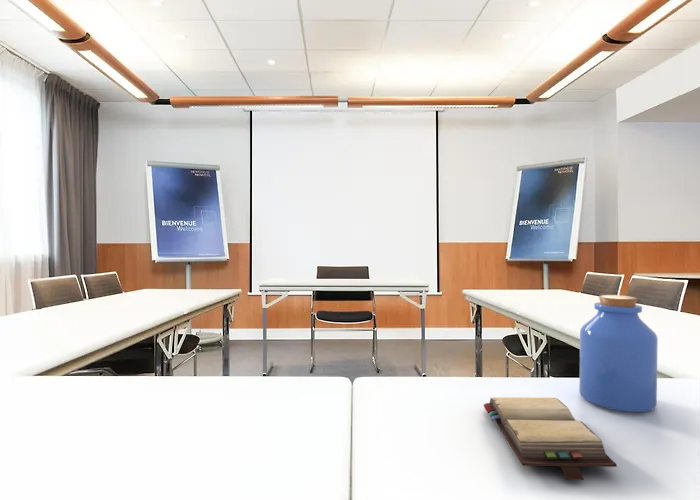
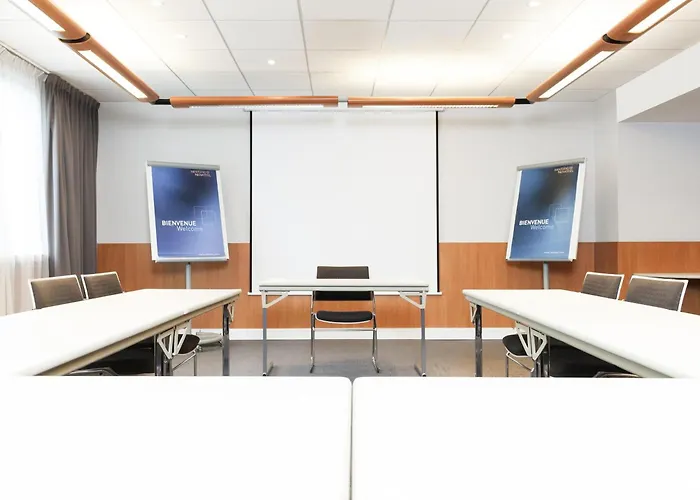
- jar [578,294,659,413]
- hardback book [483,397,618,481]
